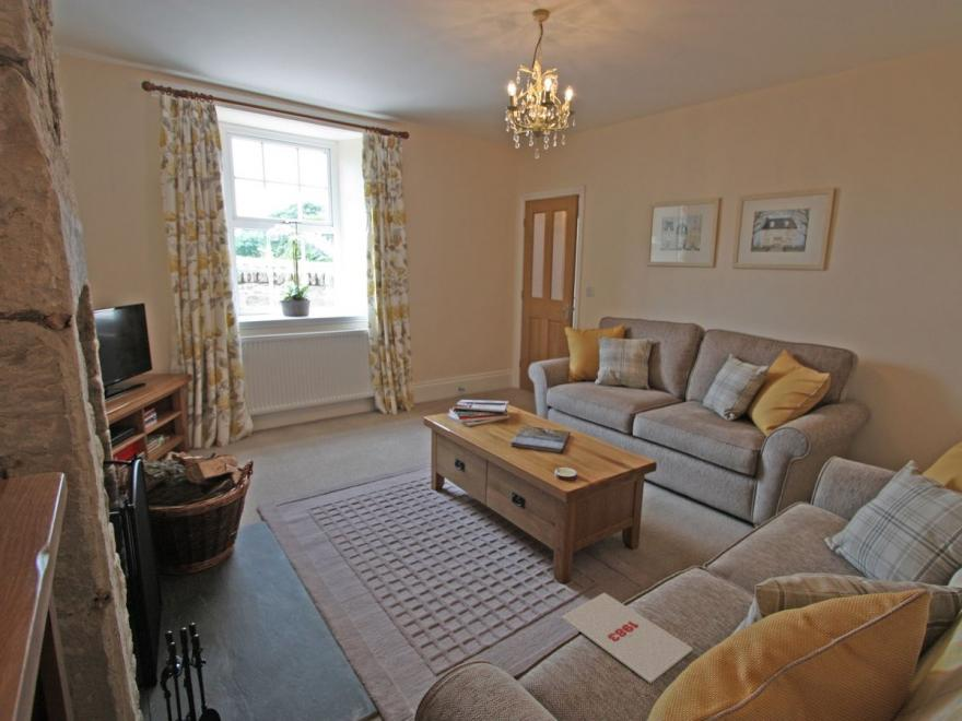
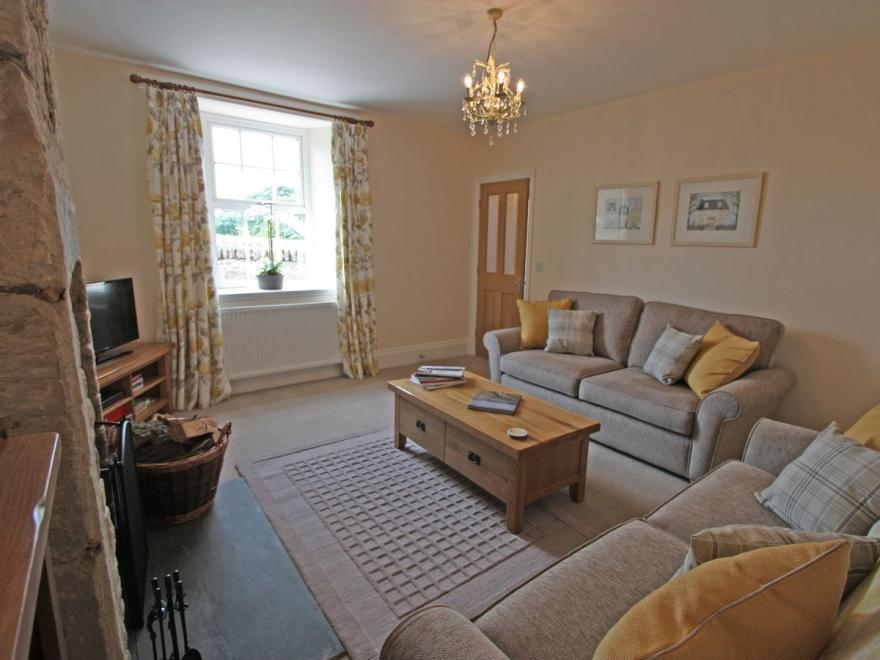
- magazine [561,592,694,684]
